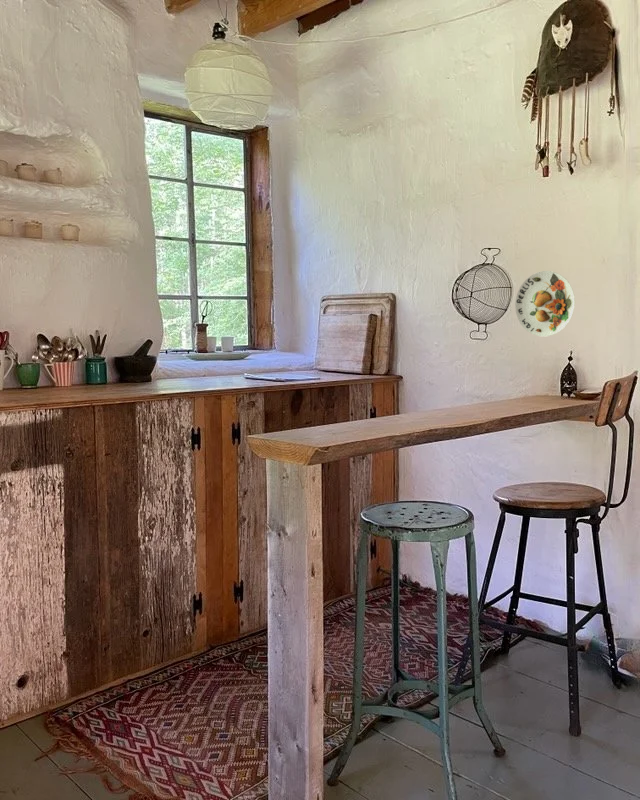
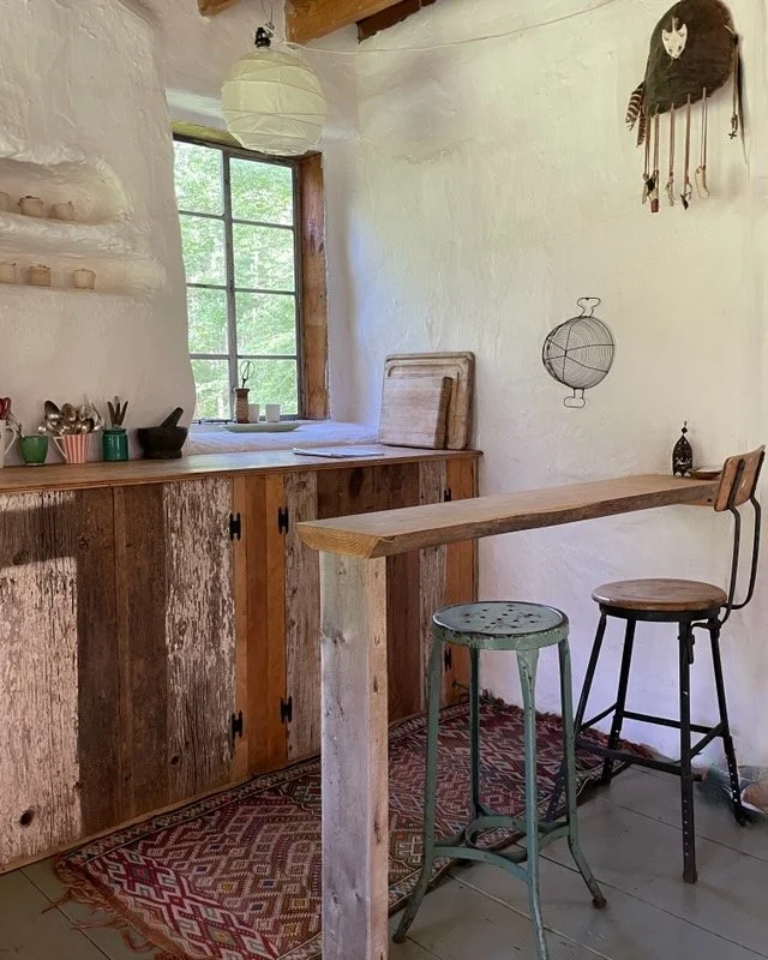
- decorative plate [514,270,576,338]
